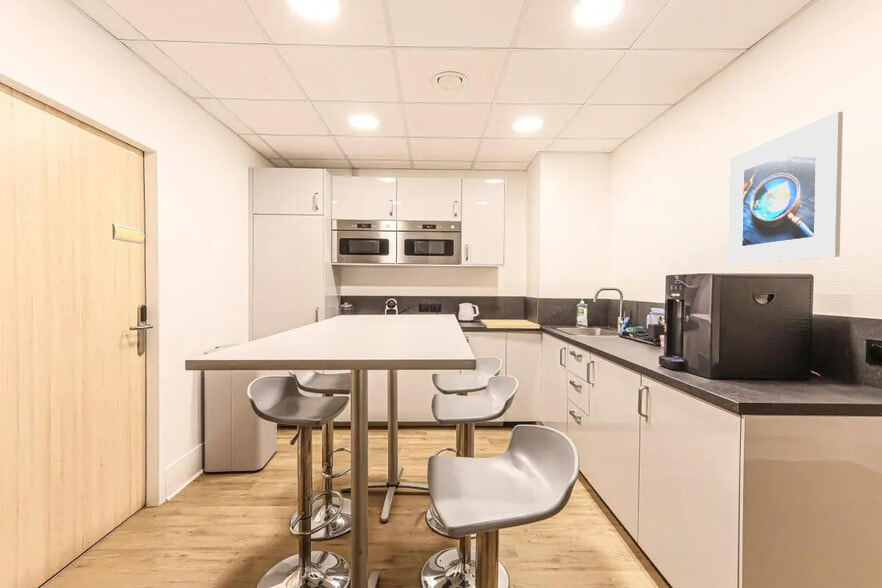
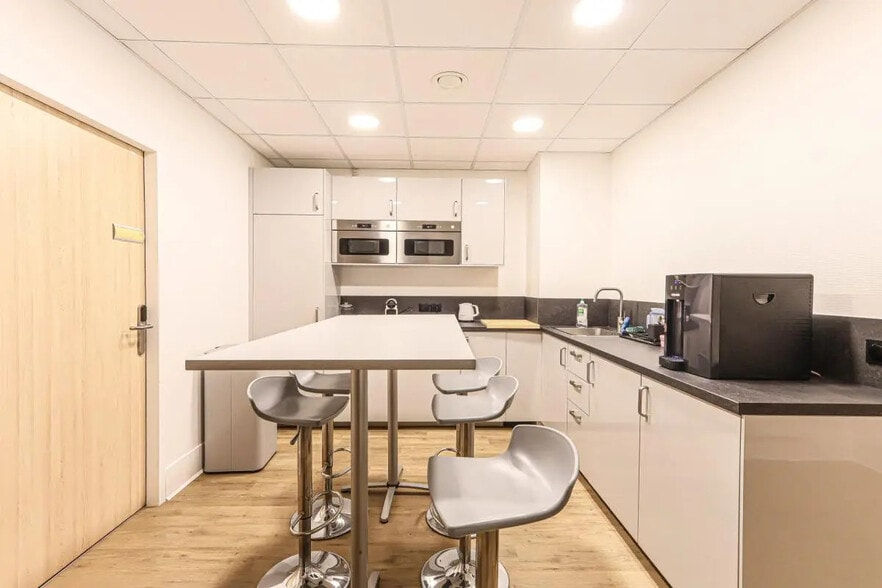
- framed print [727,111,844,266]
